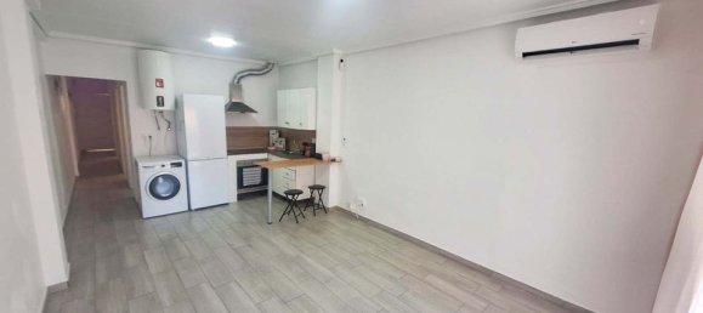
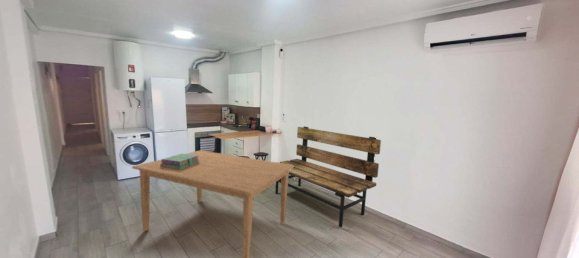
+ stack of books [160,153,200,170]
+ dining table [131,149,294,258]
+ bench [274,126,382,228]
